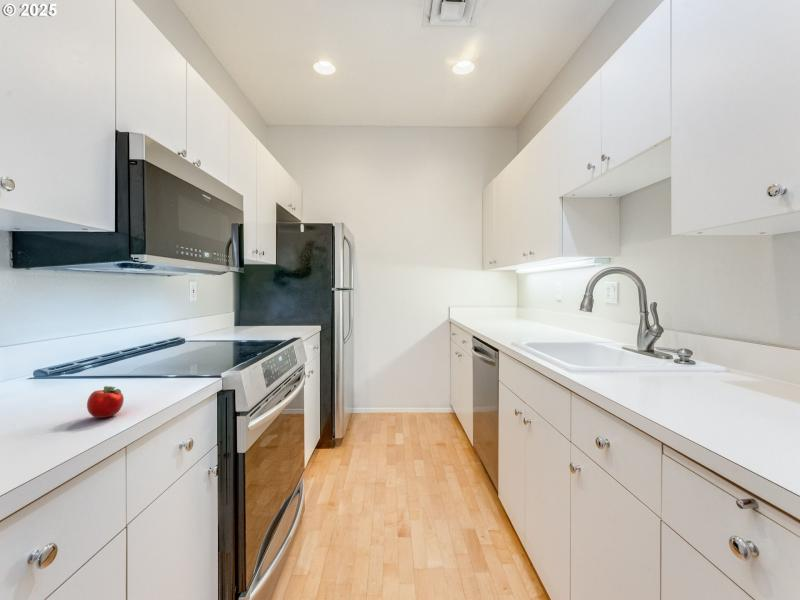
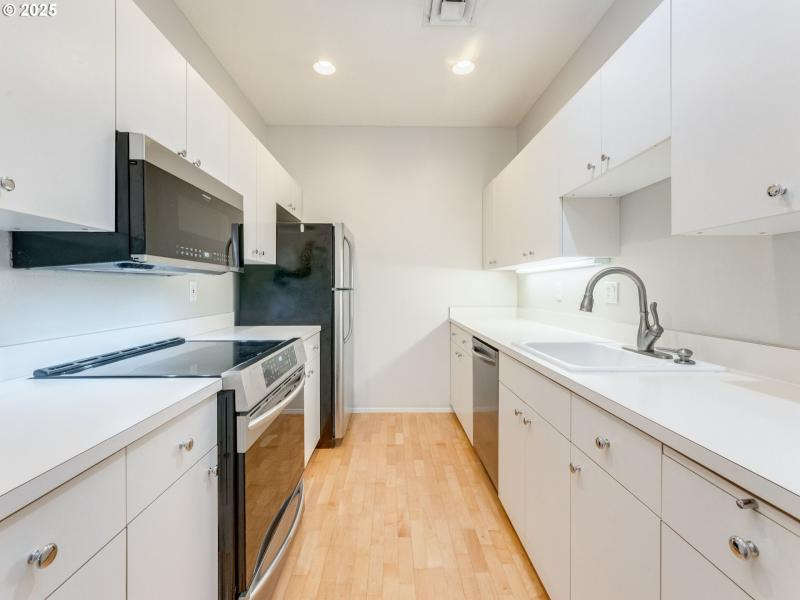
- apple [86,385,125,419]
